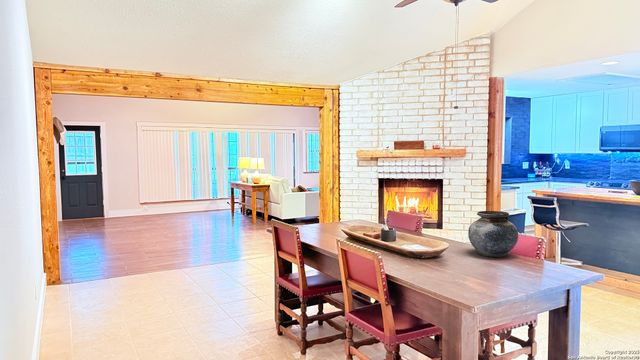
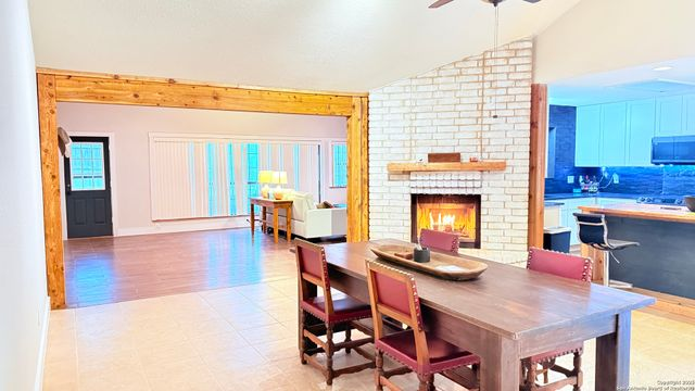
- vase [467,210,519,258]
